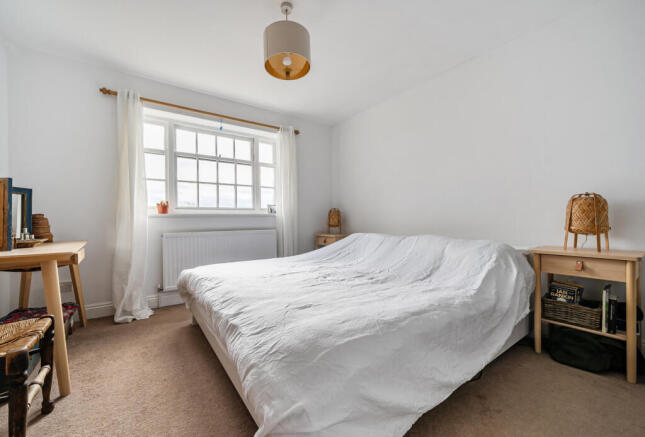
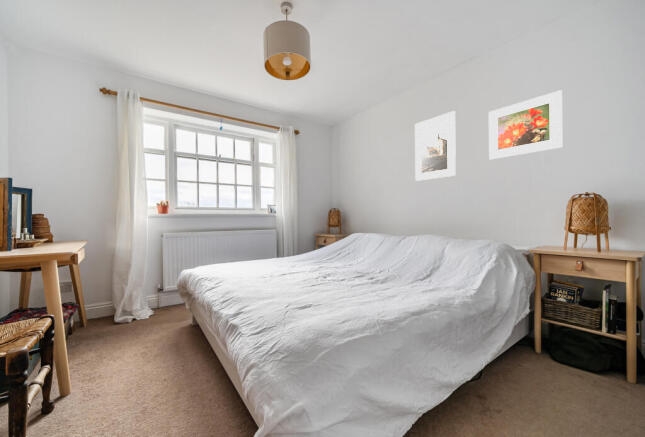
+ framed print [488,89,563,161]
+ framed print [414,110,457,182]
